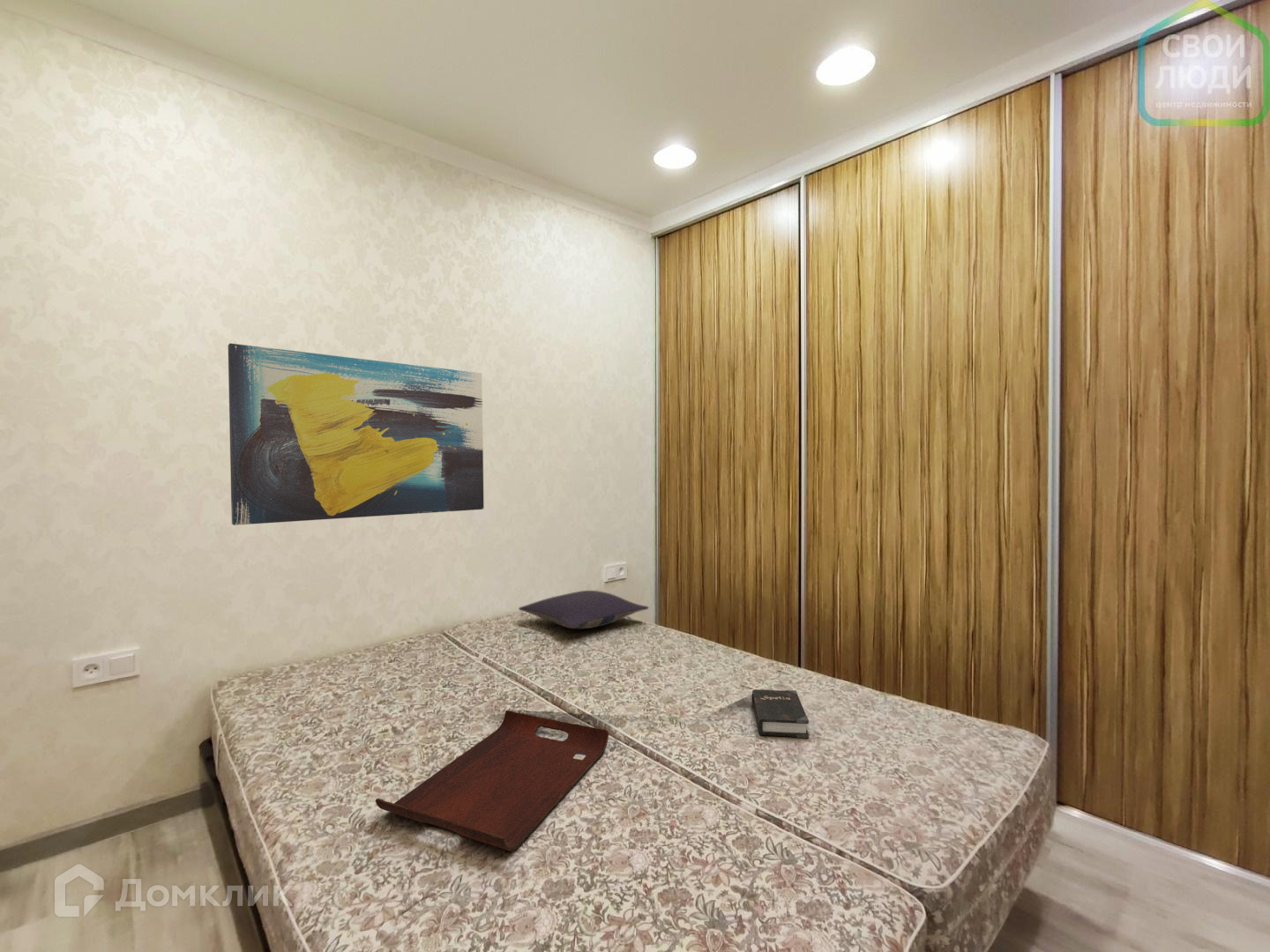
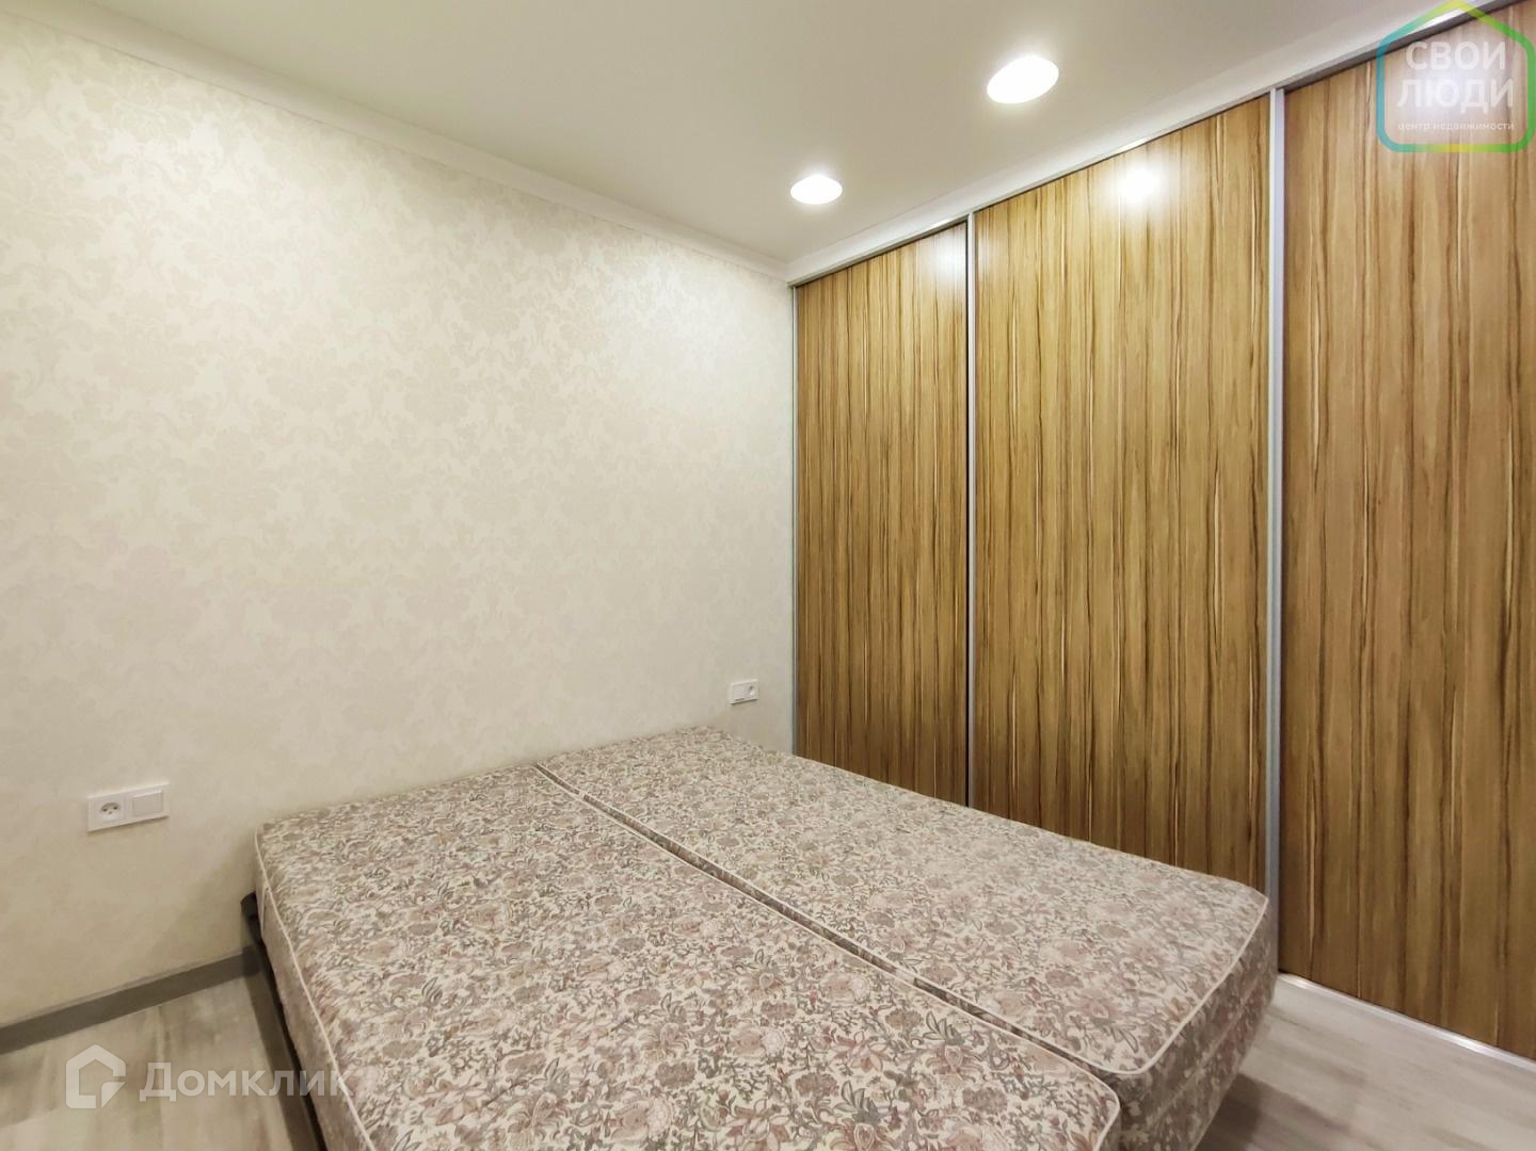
- serving tray [375,710,609,852]
- pillow [518,590,650,629]
- wall art [228,342,485,526]
- hardback book [751,688,810,739]
